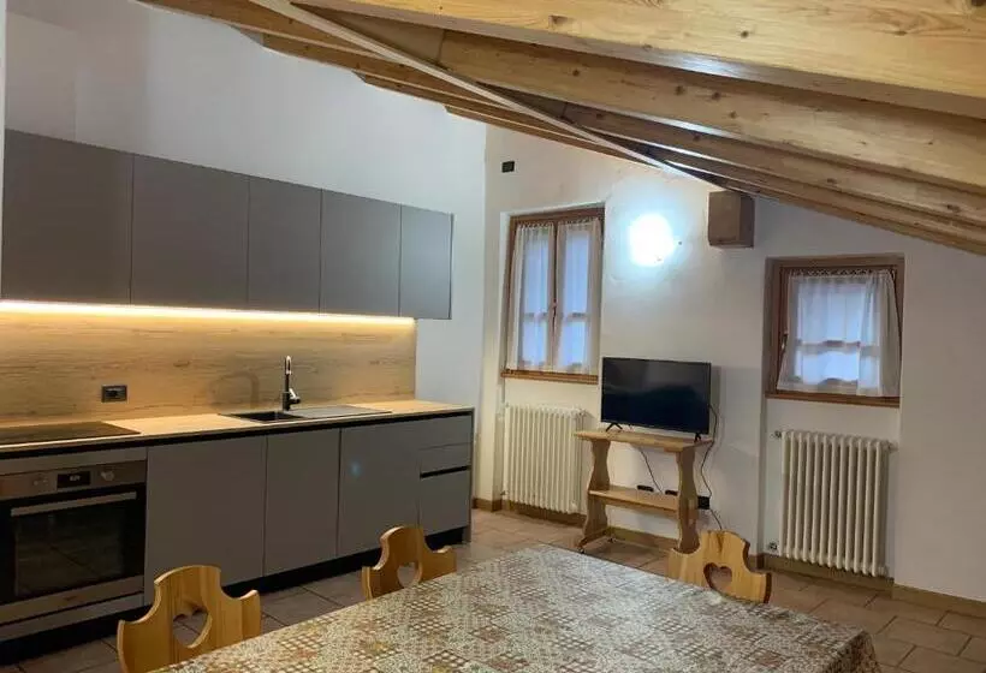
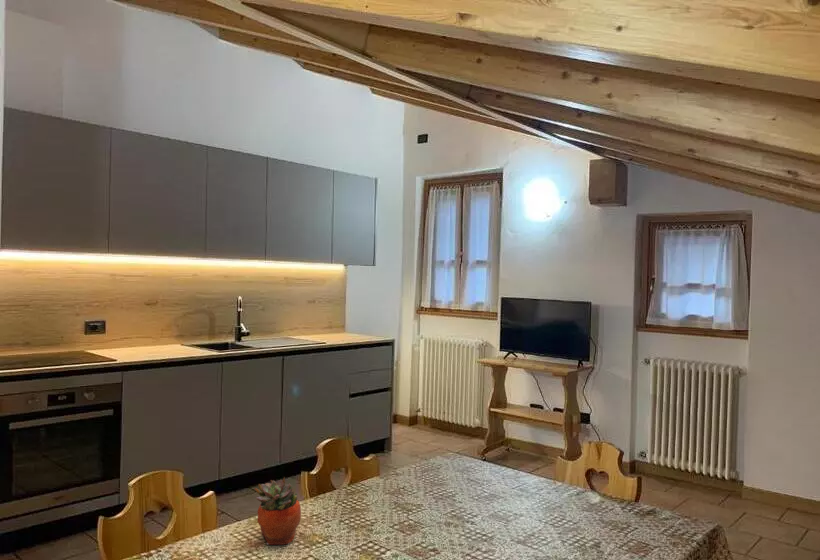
+ succulent planter [254,476,302,546]
